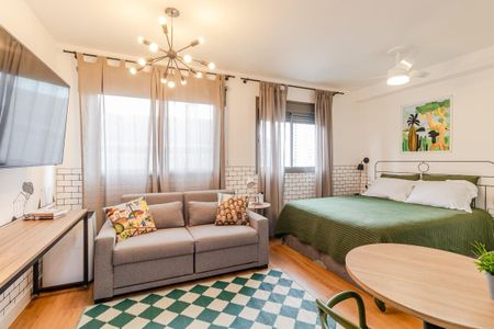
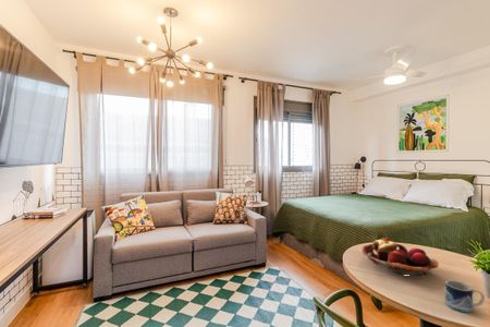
+ fruit basket [360,237,439,277]
+ mug [444,279,486,314]
